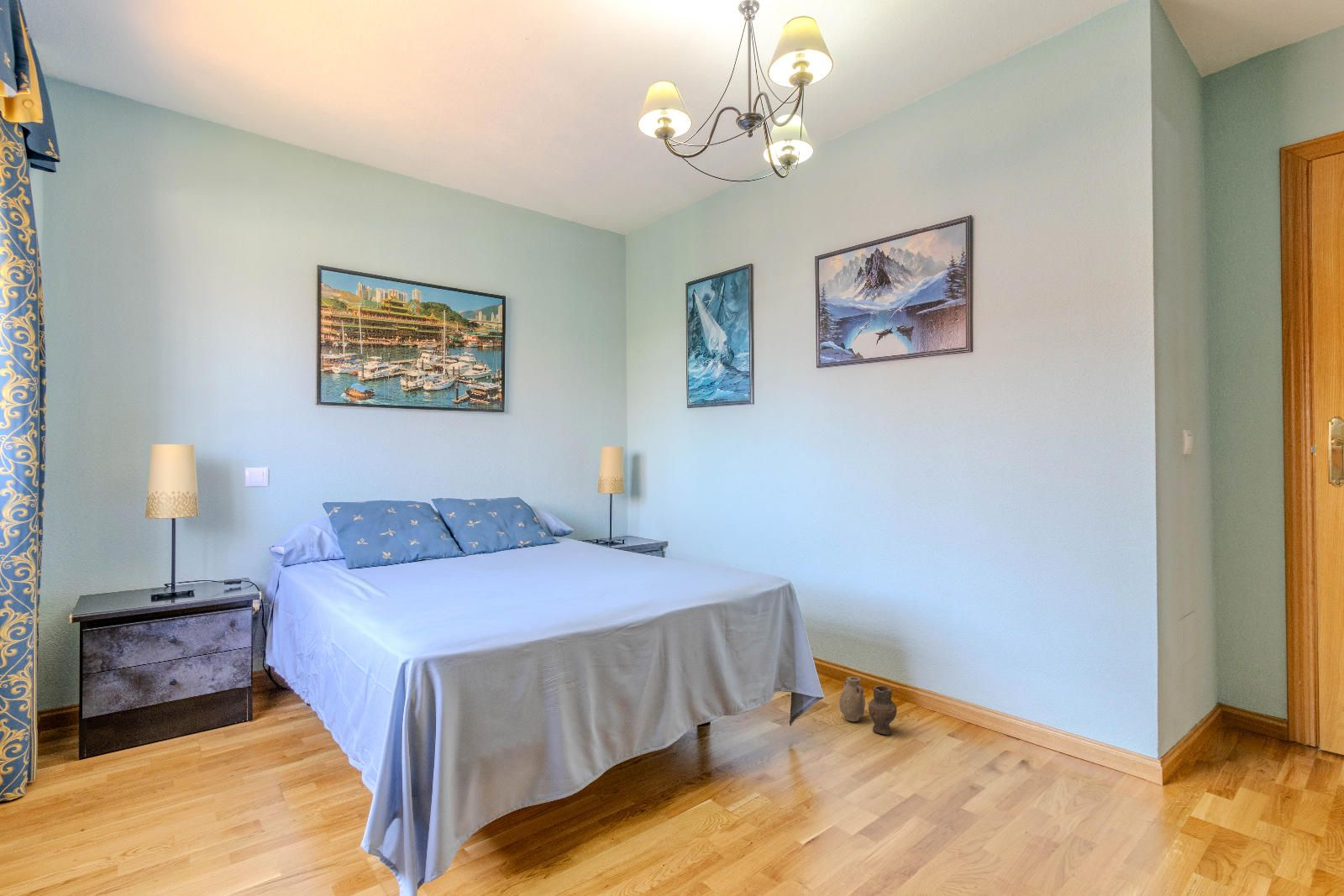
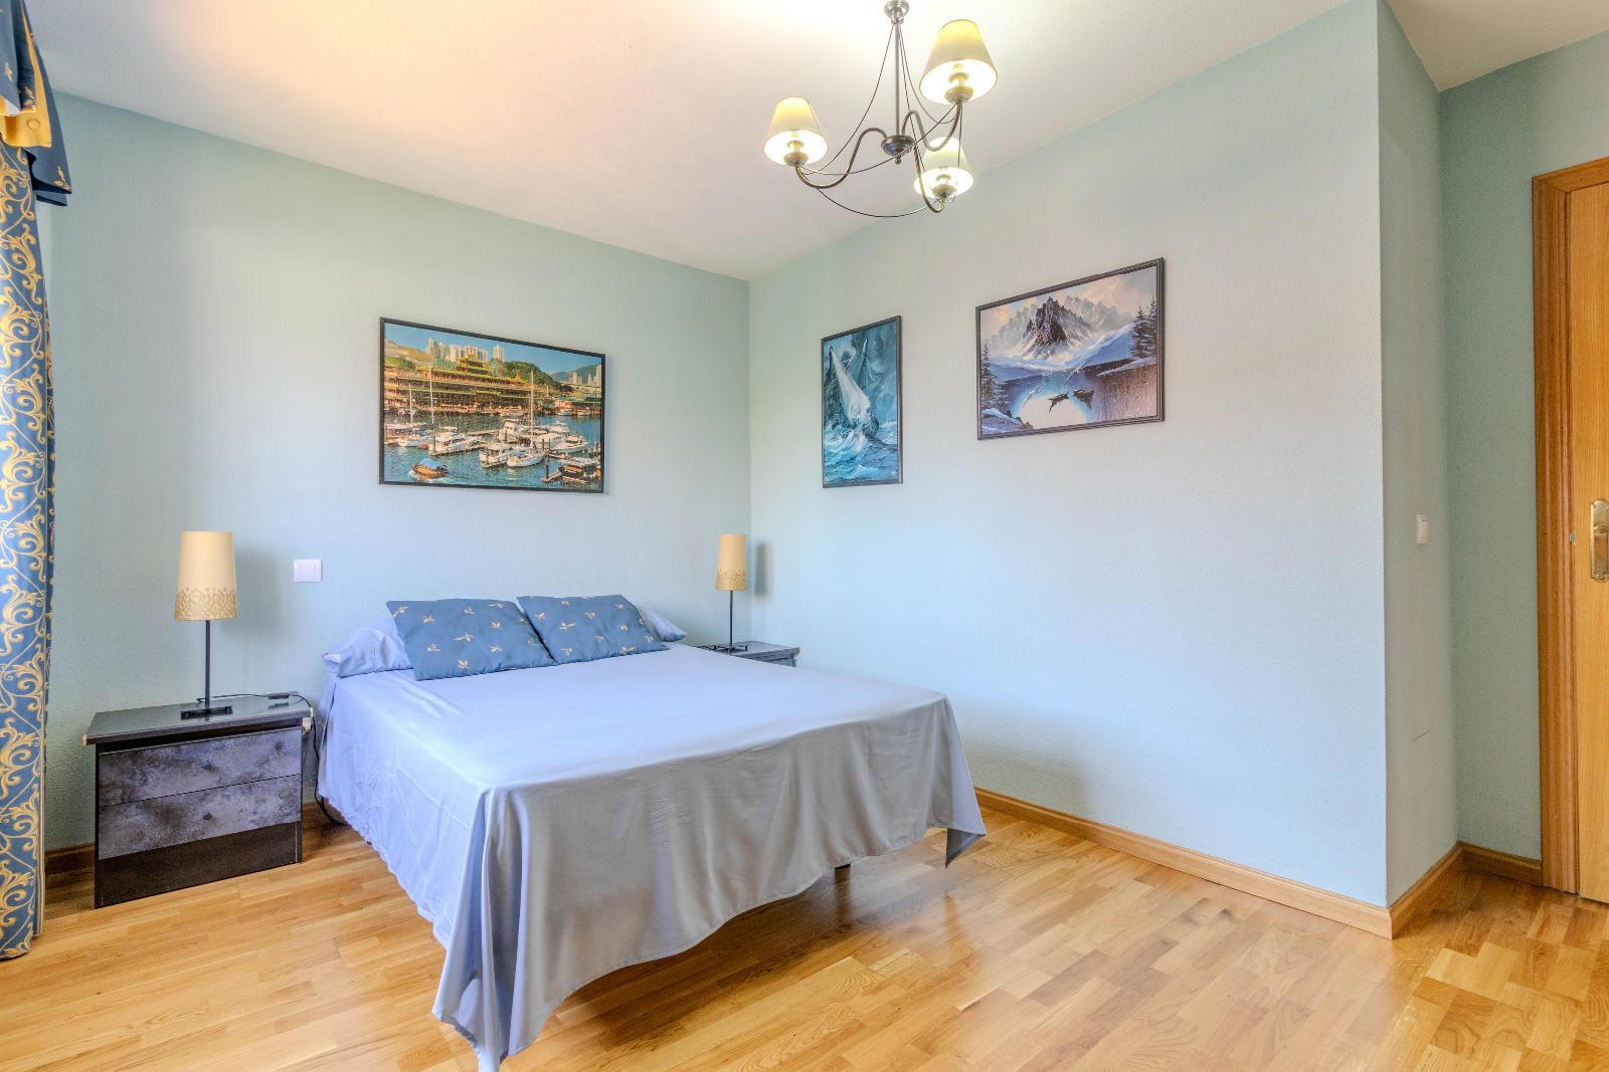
- vase [838,676,898,736]
